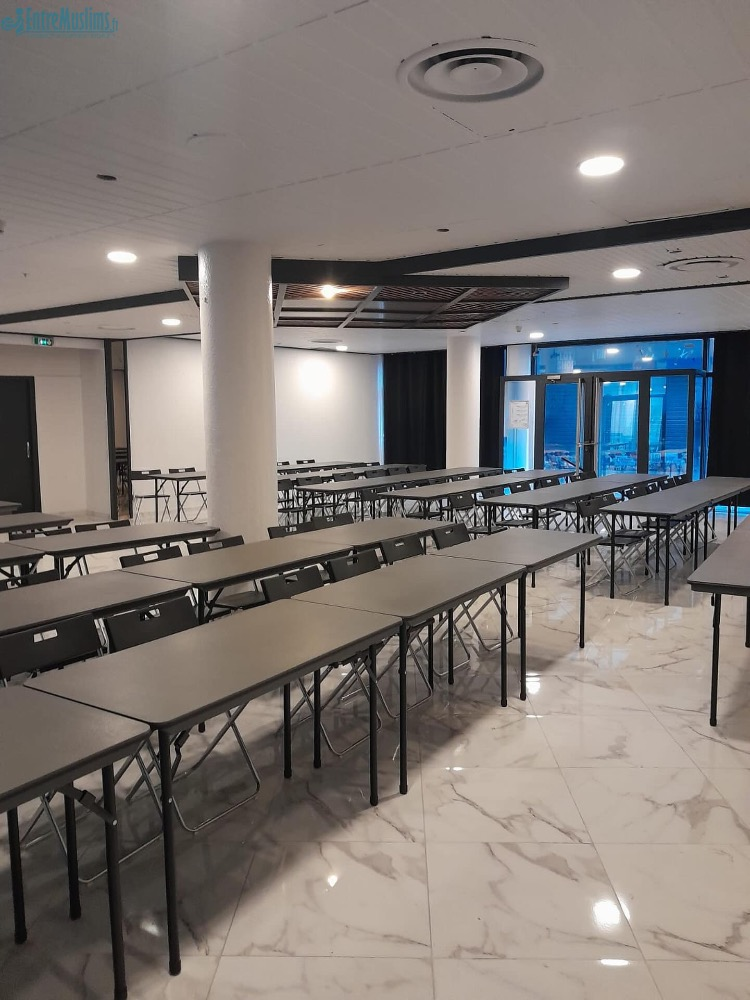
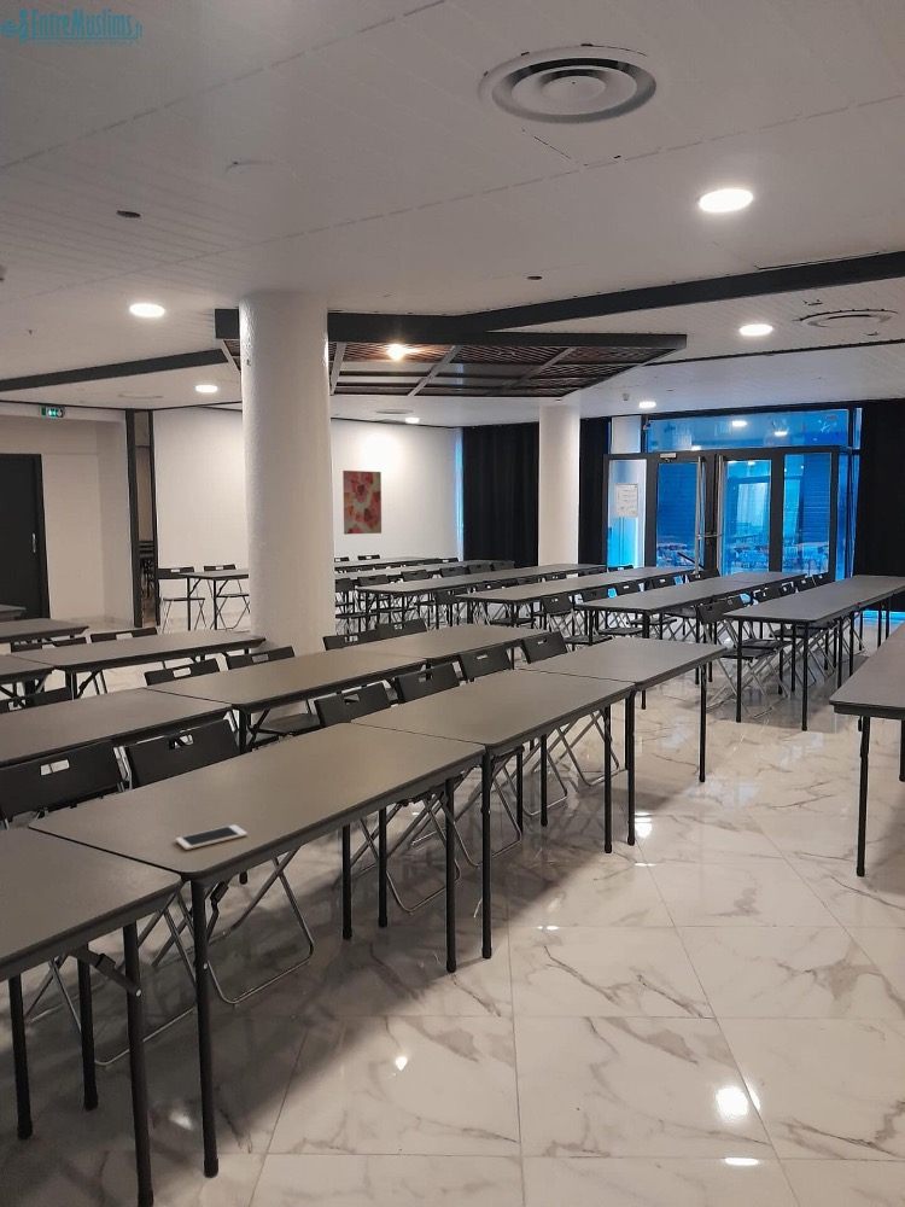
+ cell phone [175,823,249,851]
+ wall art [341,470,383,536]
